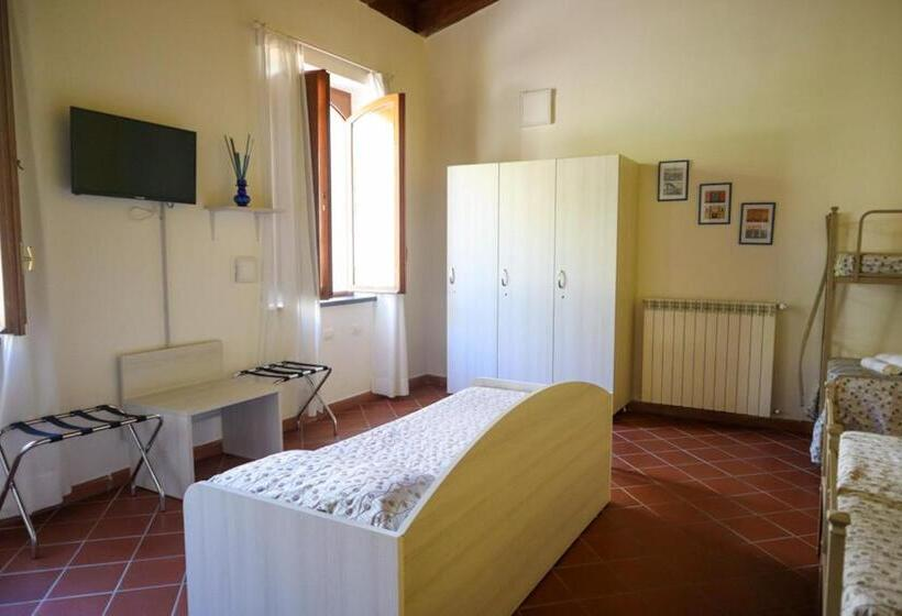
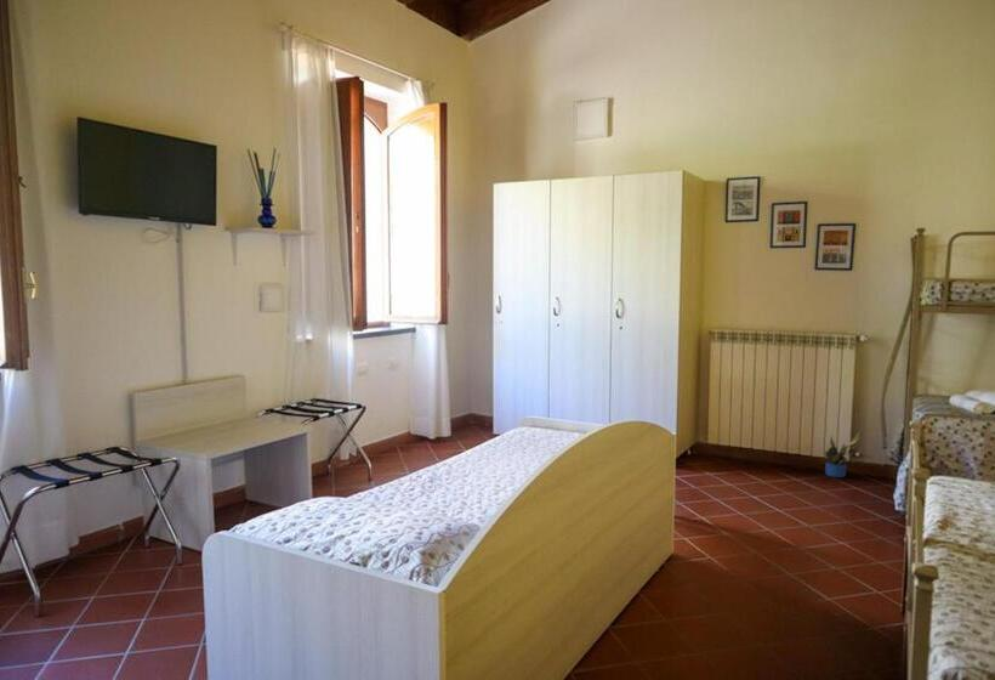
+ potted plant [824,430,863,478]
